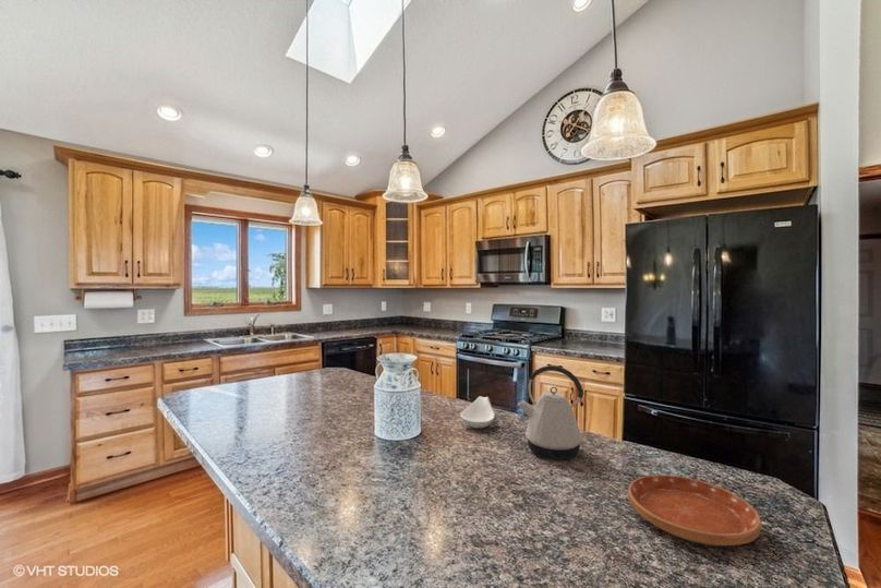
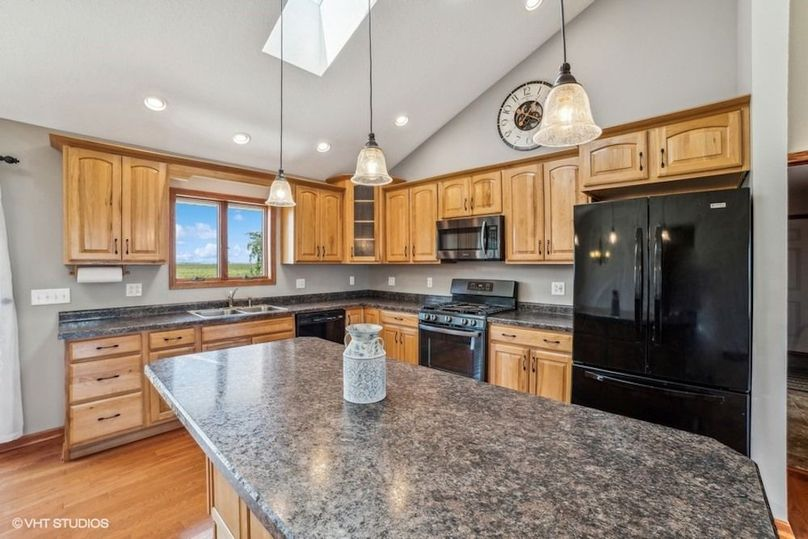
- kettle [517,364,588,460]
- spoon rest [460,395,496,429]
- saucer [627,473,762,547]
